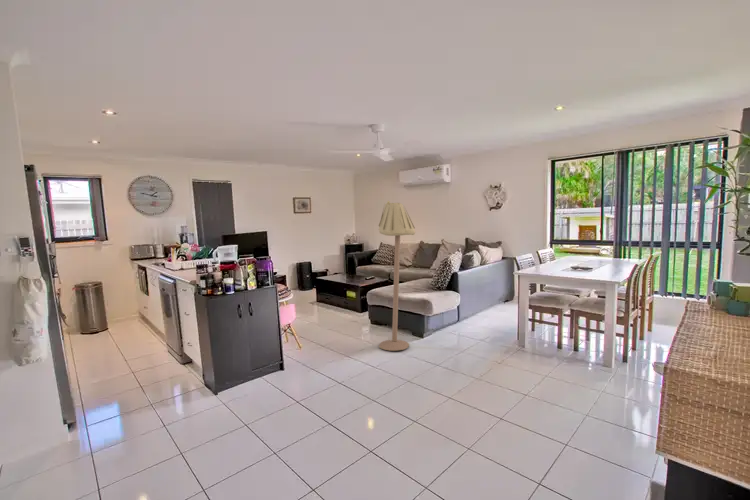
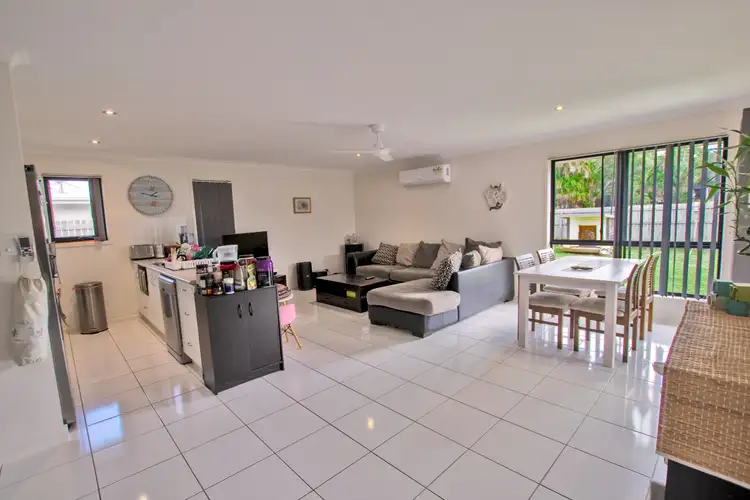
- floor lamp [378,200,416,352]
